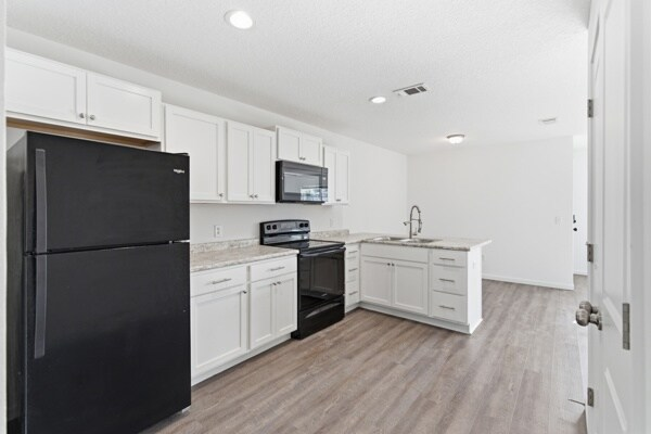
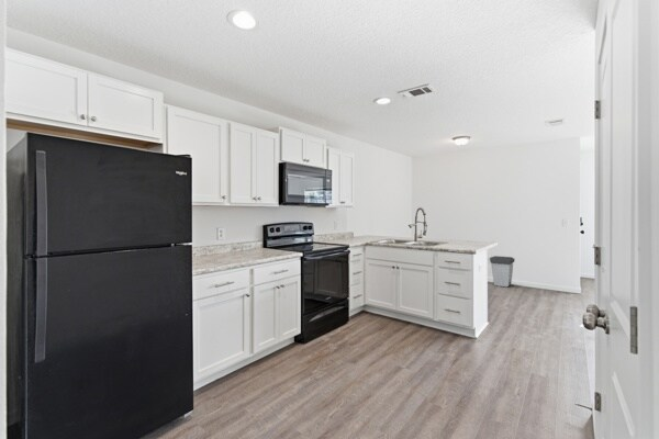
+ trash can [489,255,516,288]
